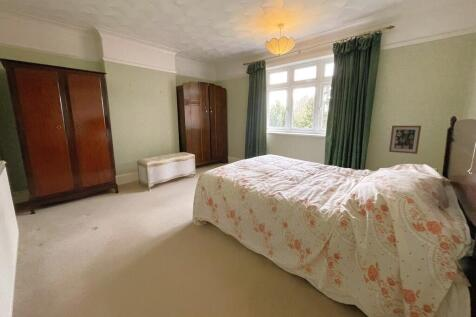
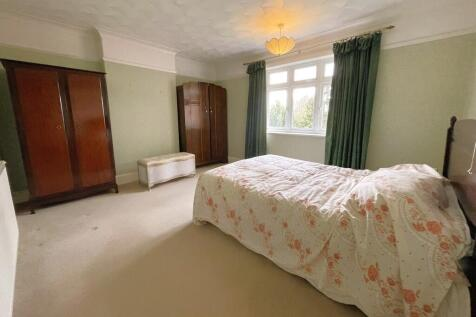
- wall art [388,125,422,155]
